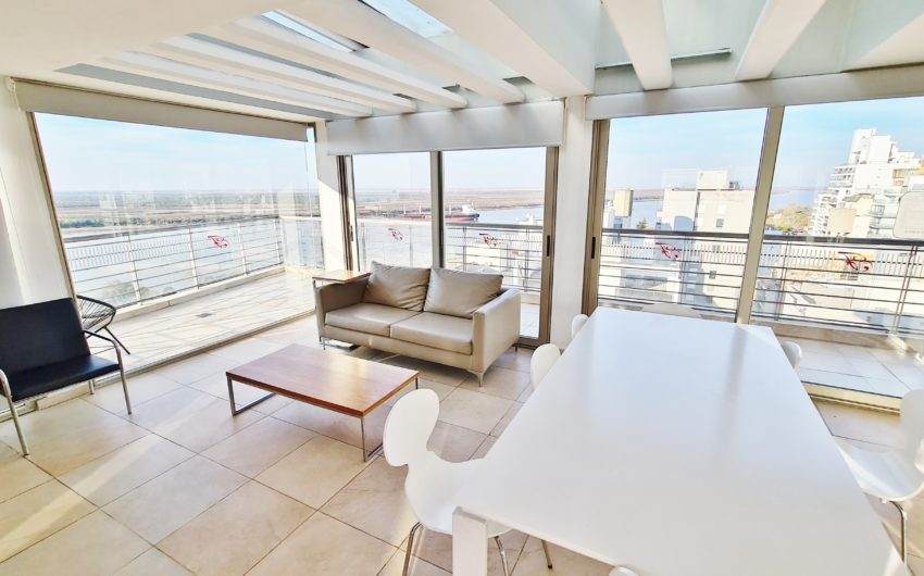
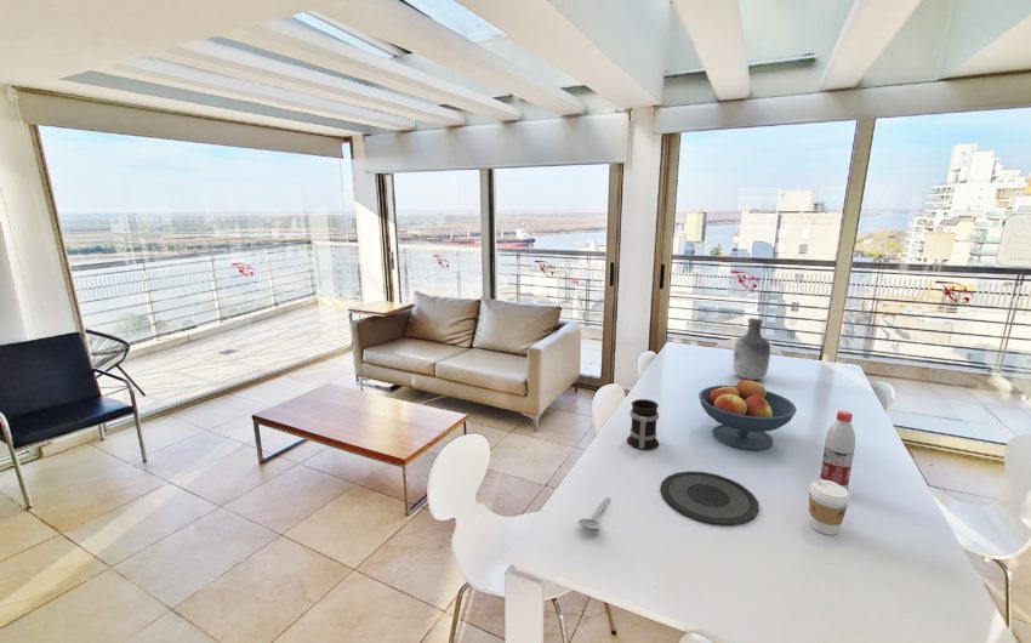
+ vase [733,317,771,381]
+ plate [659,471,761,527]
+ spoon [577,496,611,531]
+ water bottle [819,409,856,491]
+ mug [626,398,660,451]
+ fruit bowl [697,379,798,451]
+ coffee cup [808,479,851,536]
